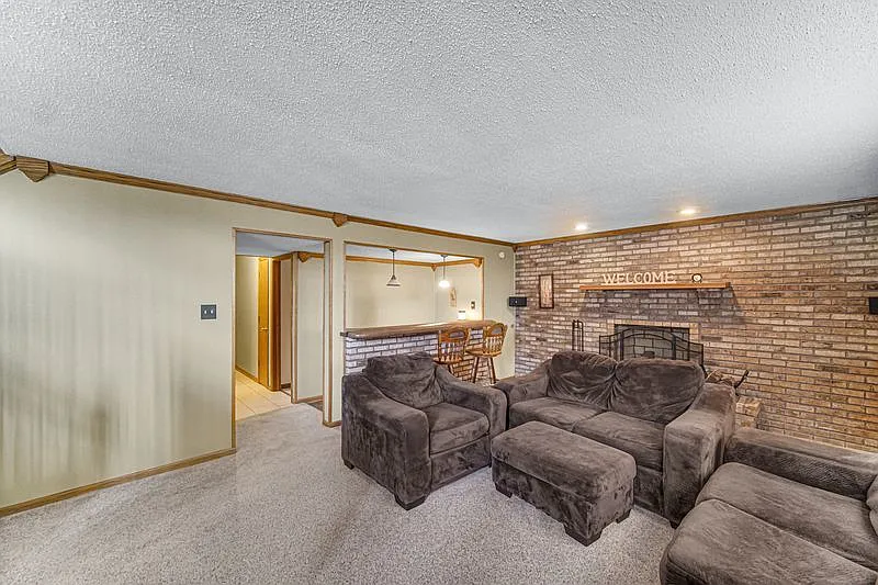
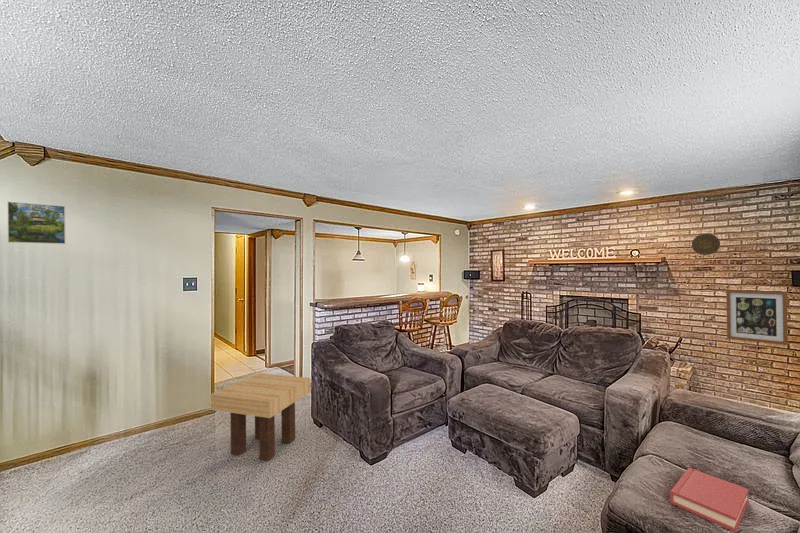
+ wall art [725,289,789,346]
+ decorative plate [691,233,721,256]
+ hardback book [669,467,750,533]
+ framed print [7,201,67,245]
+ side table [209,372,312,462]
